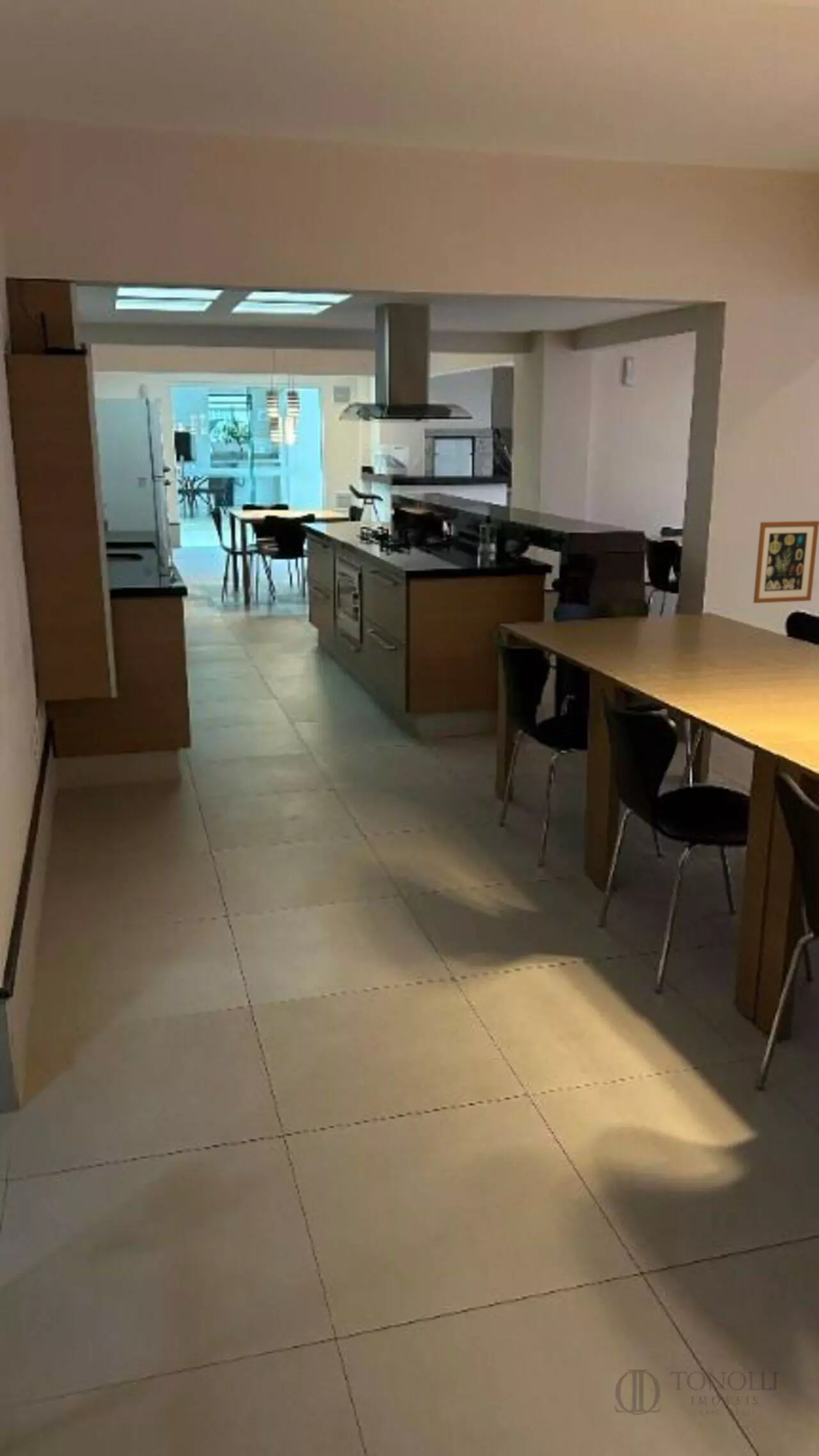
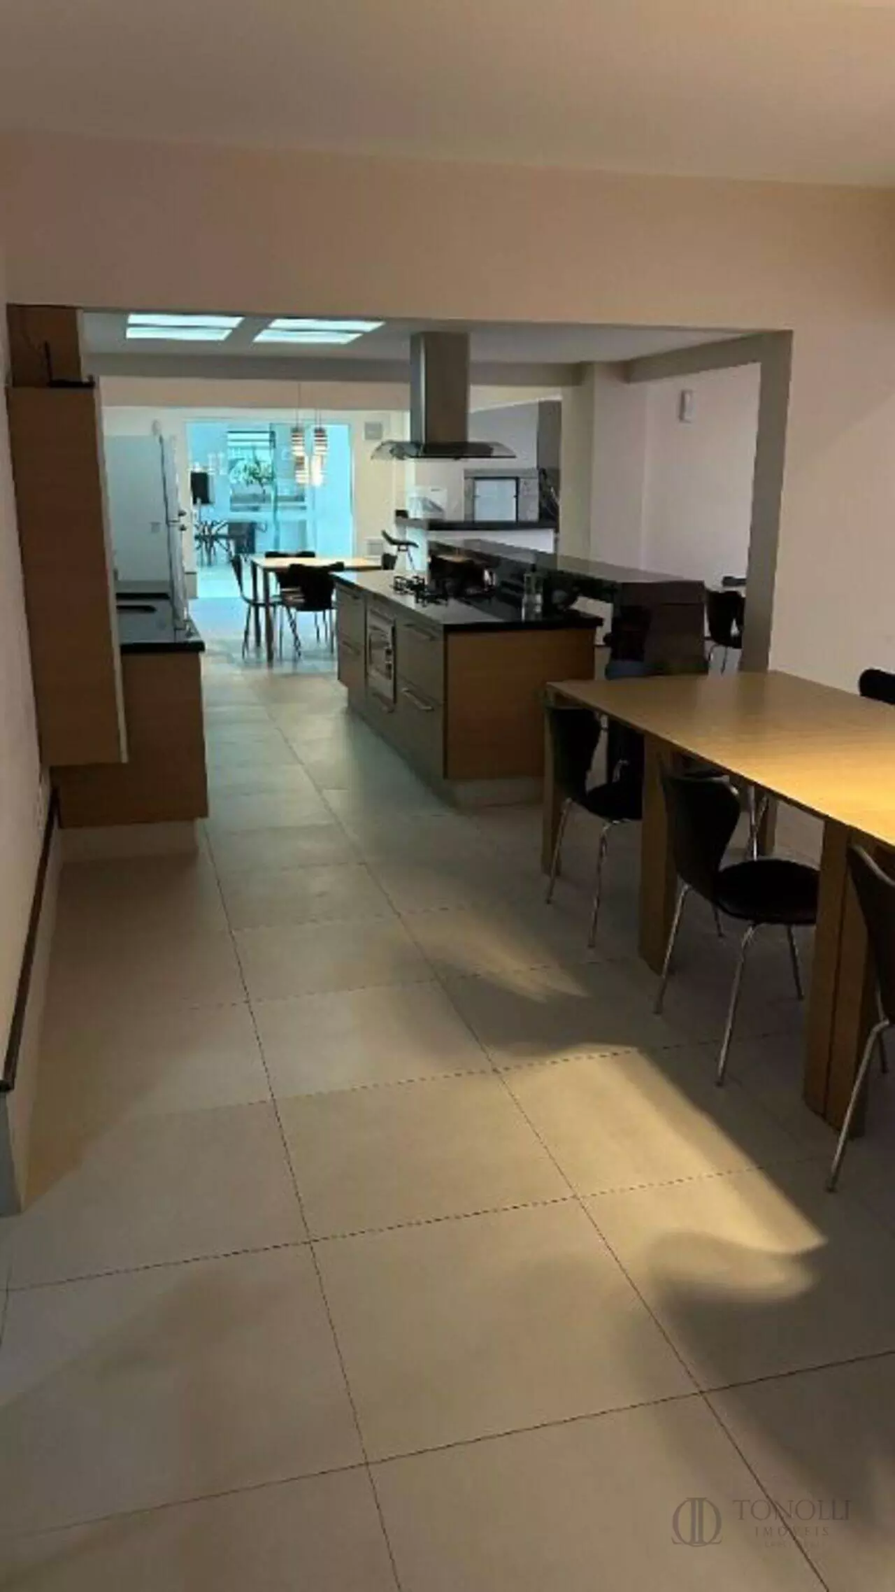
- wall art [752,520,819,604]
